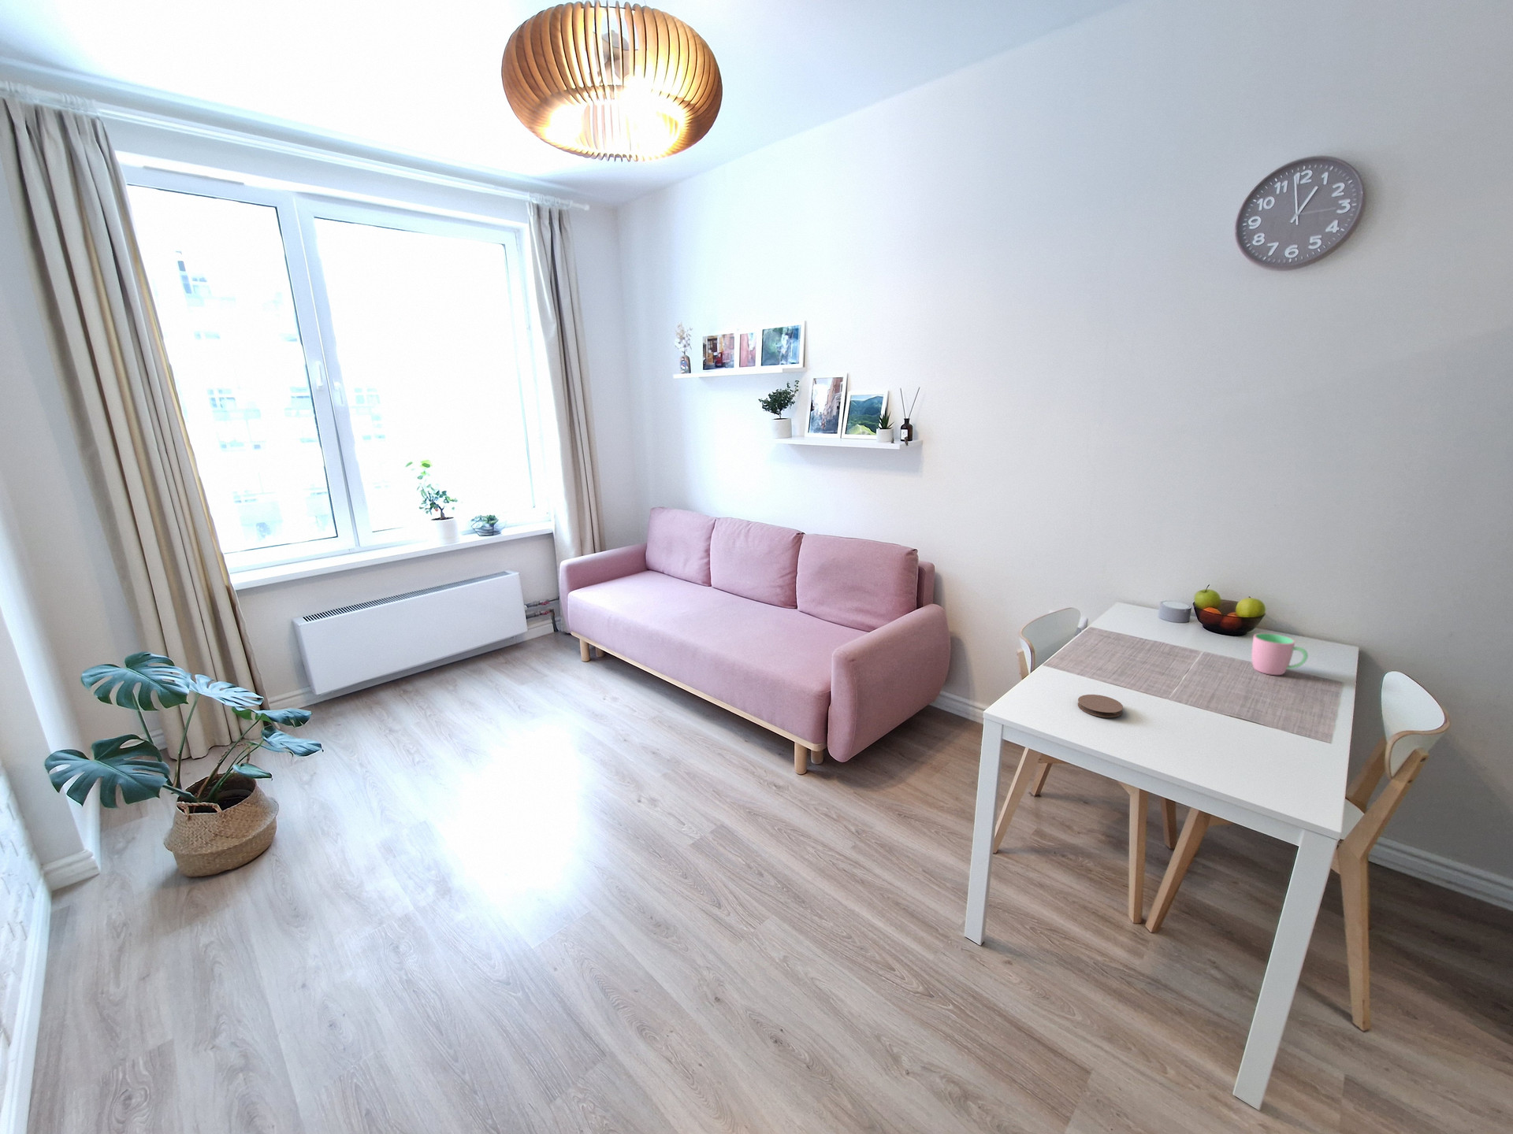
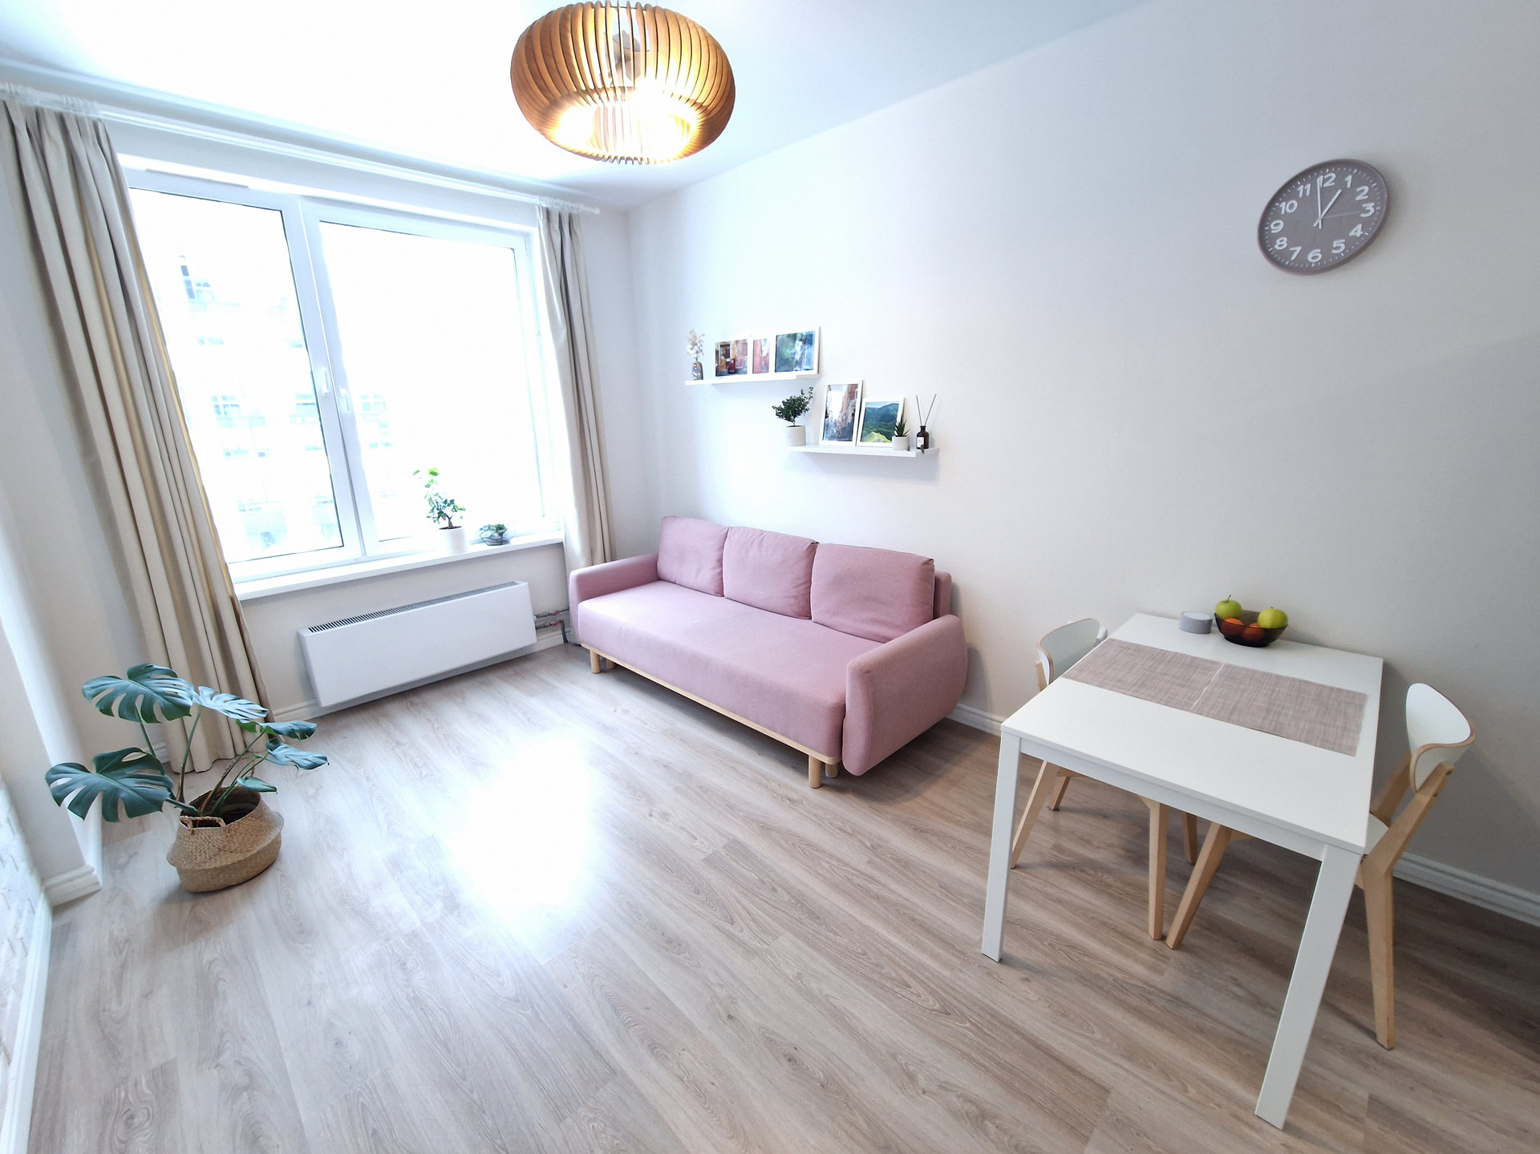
- coaster [1077,693,1123,718]
- cup [1251,633,1309,675]
